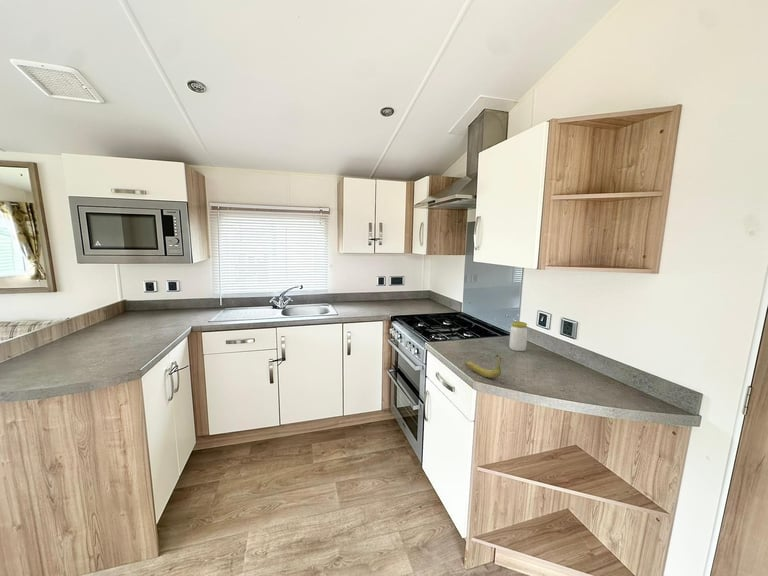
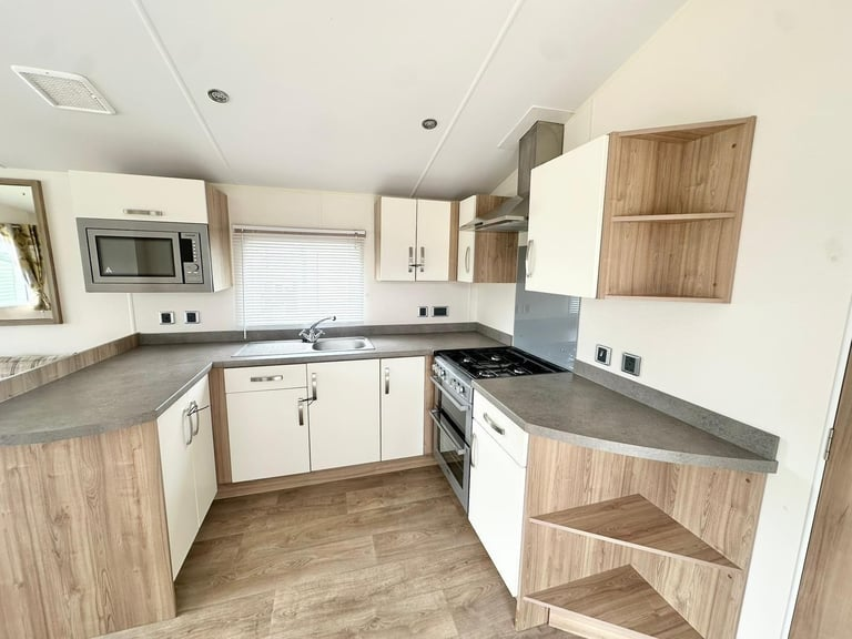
- jar [508,320,528,352]
- banana [464,354,502,379]
